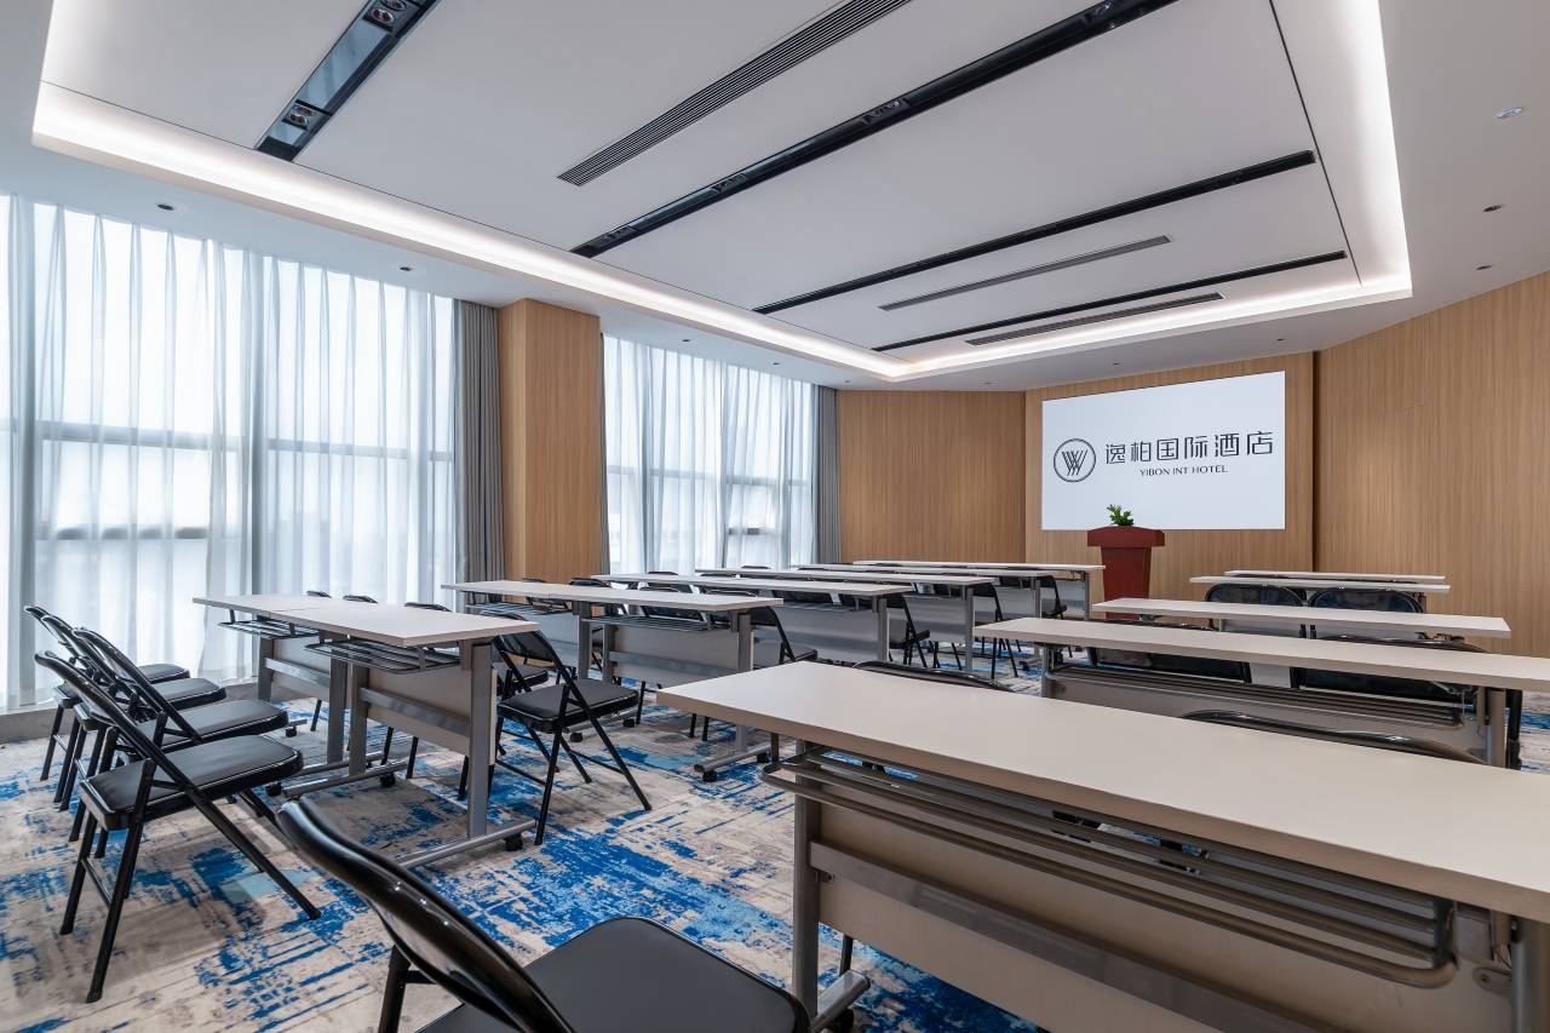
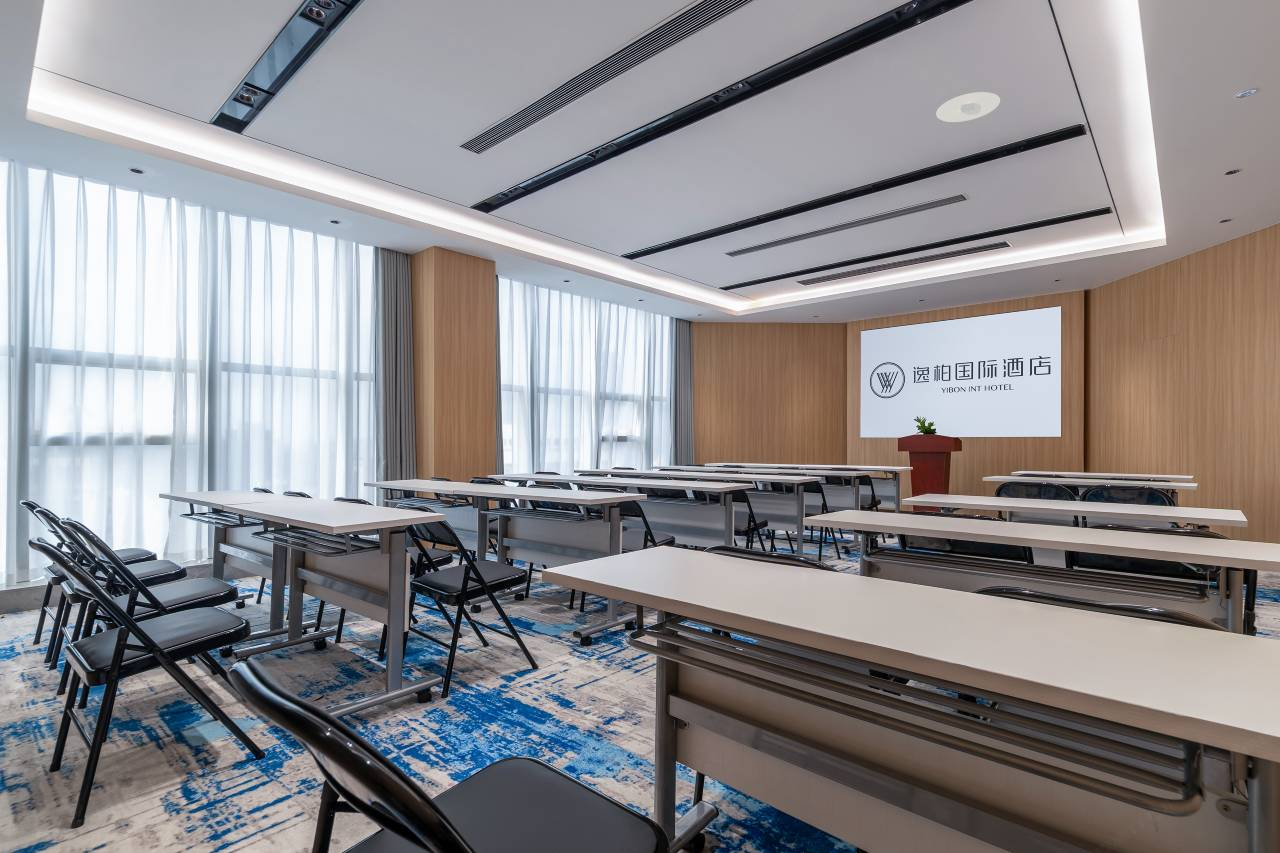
+ recessed light [935,91,1001,123]
